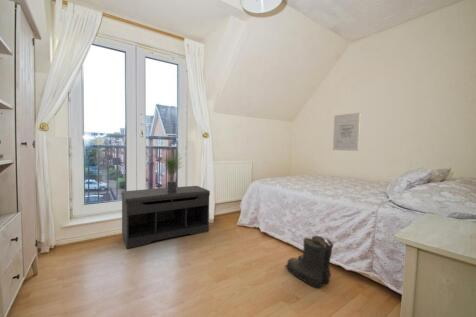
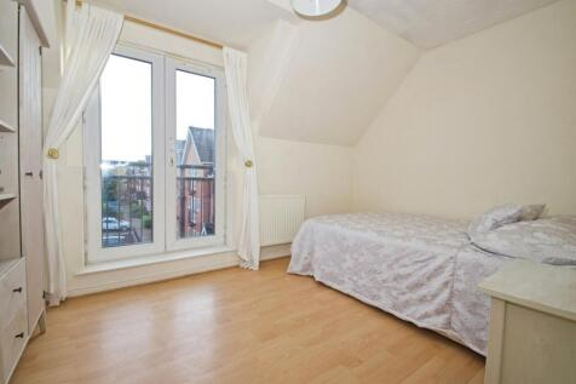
- boots [284,235,334,288]
- potted plant [162,148,185,192]
- wall art [332,112,361,152]
- bench [120,185,211,250]
